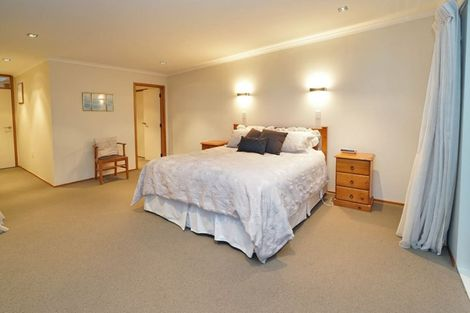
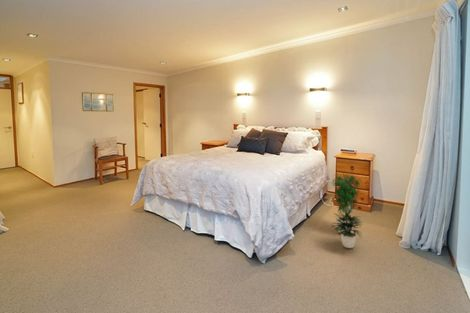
+ potted plant [330,171,364,249]
